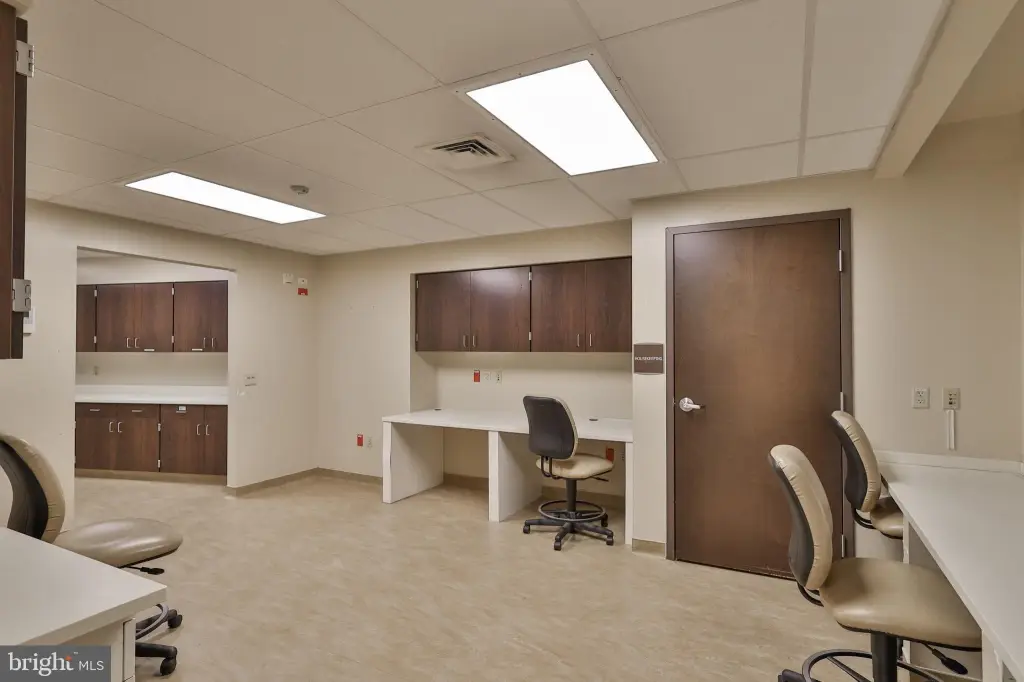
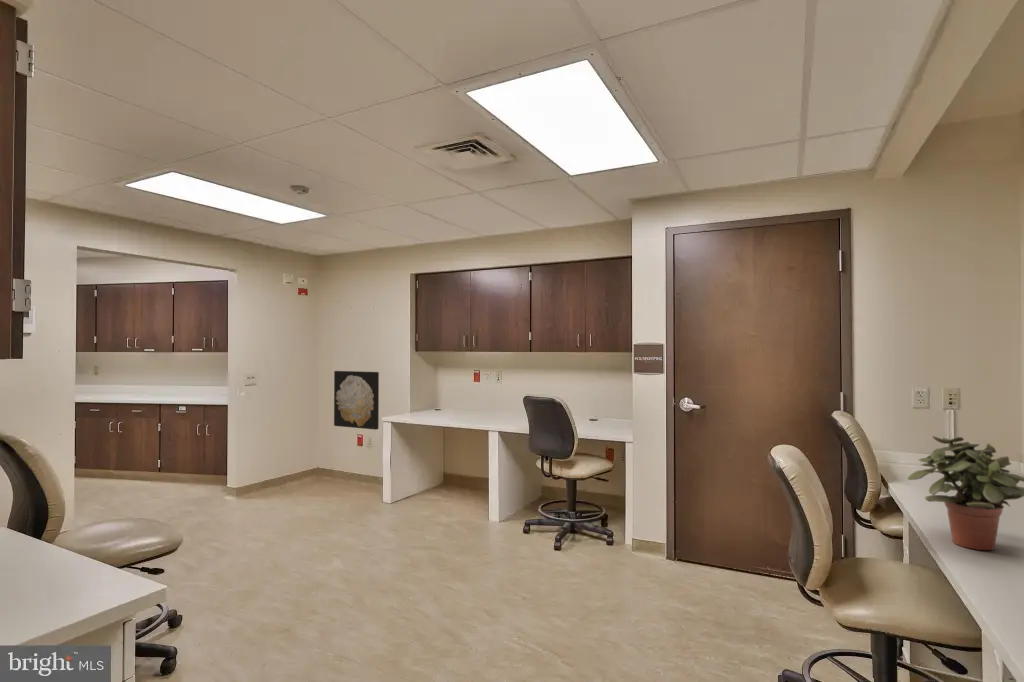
+ potted plant [907,435,1024,551]
+ wall art [333,370,380,431]
